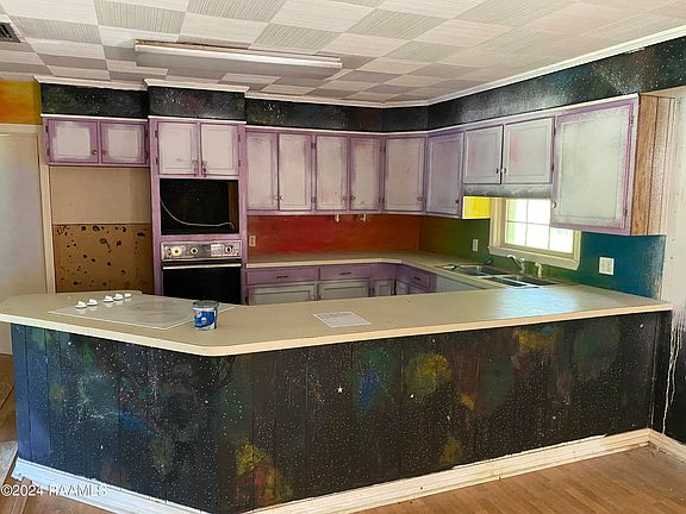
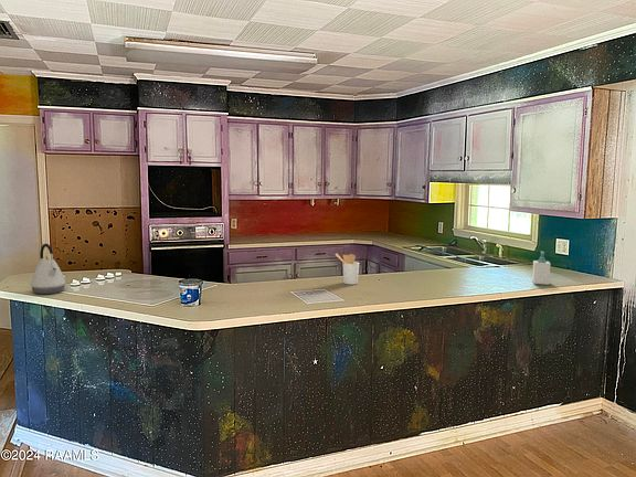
+ soap bottle [531,251,552,286]
+ utensil holder [335,253,360,286]
+ kettle [30,243,66,295]
